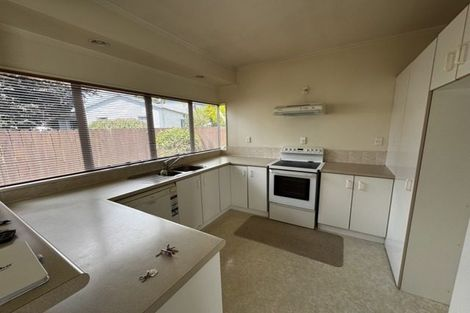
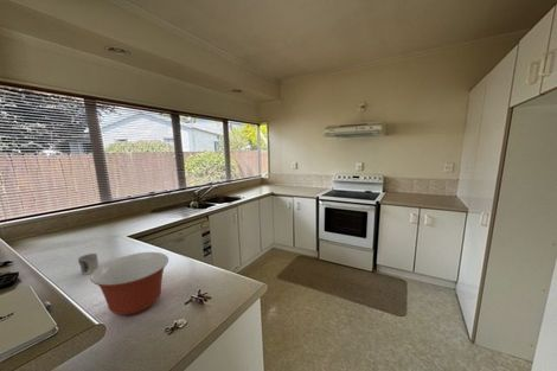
+ cup [77,252,100,276]
+ mixing bowl [89,251,169,316]
